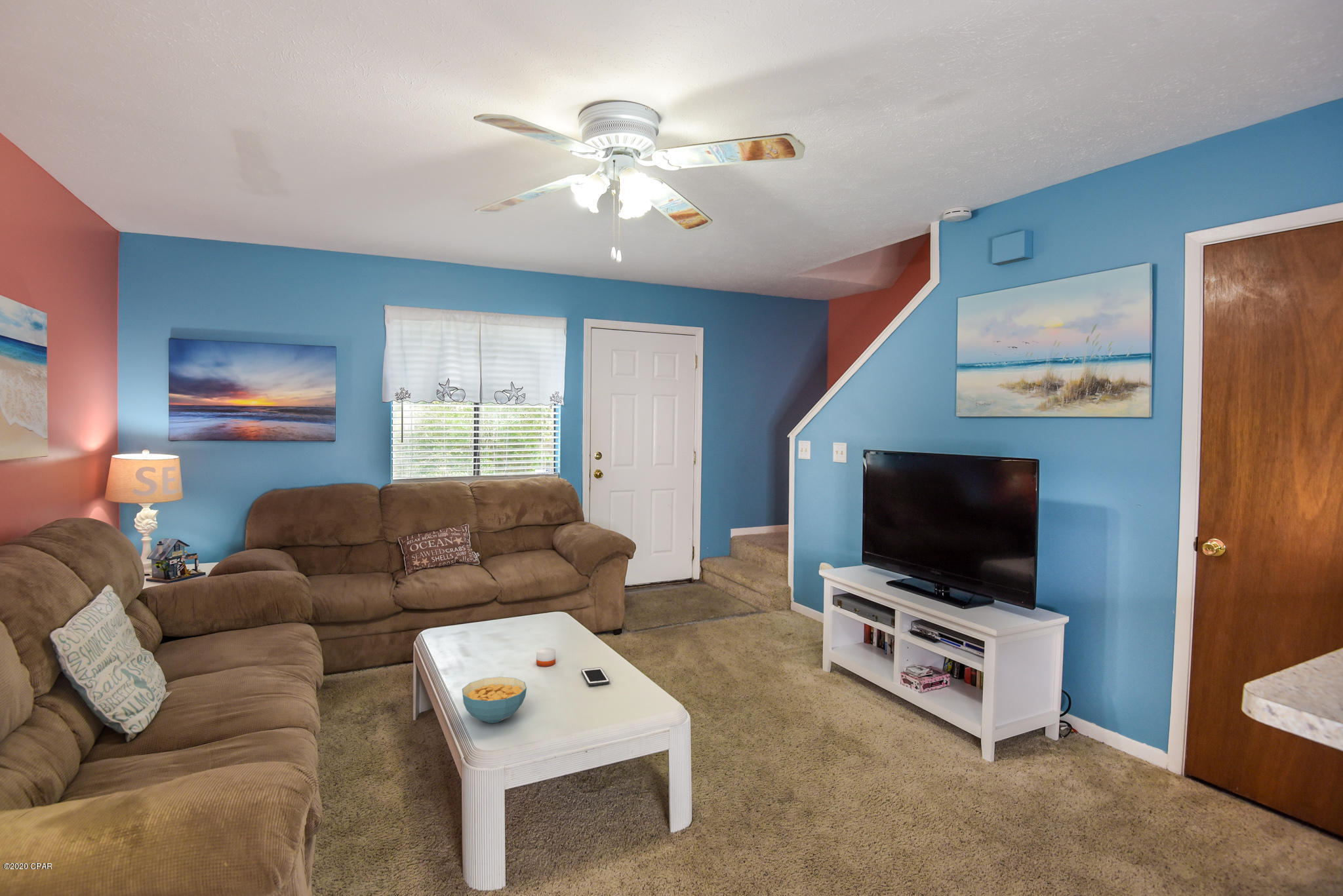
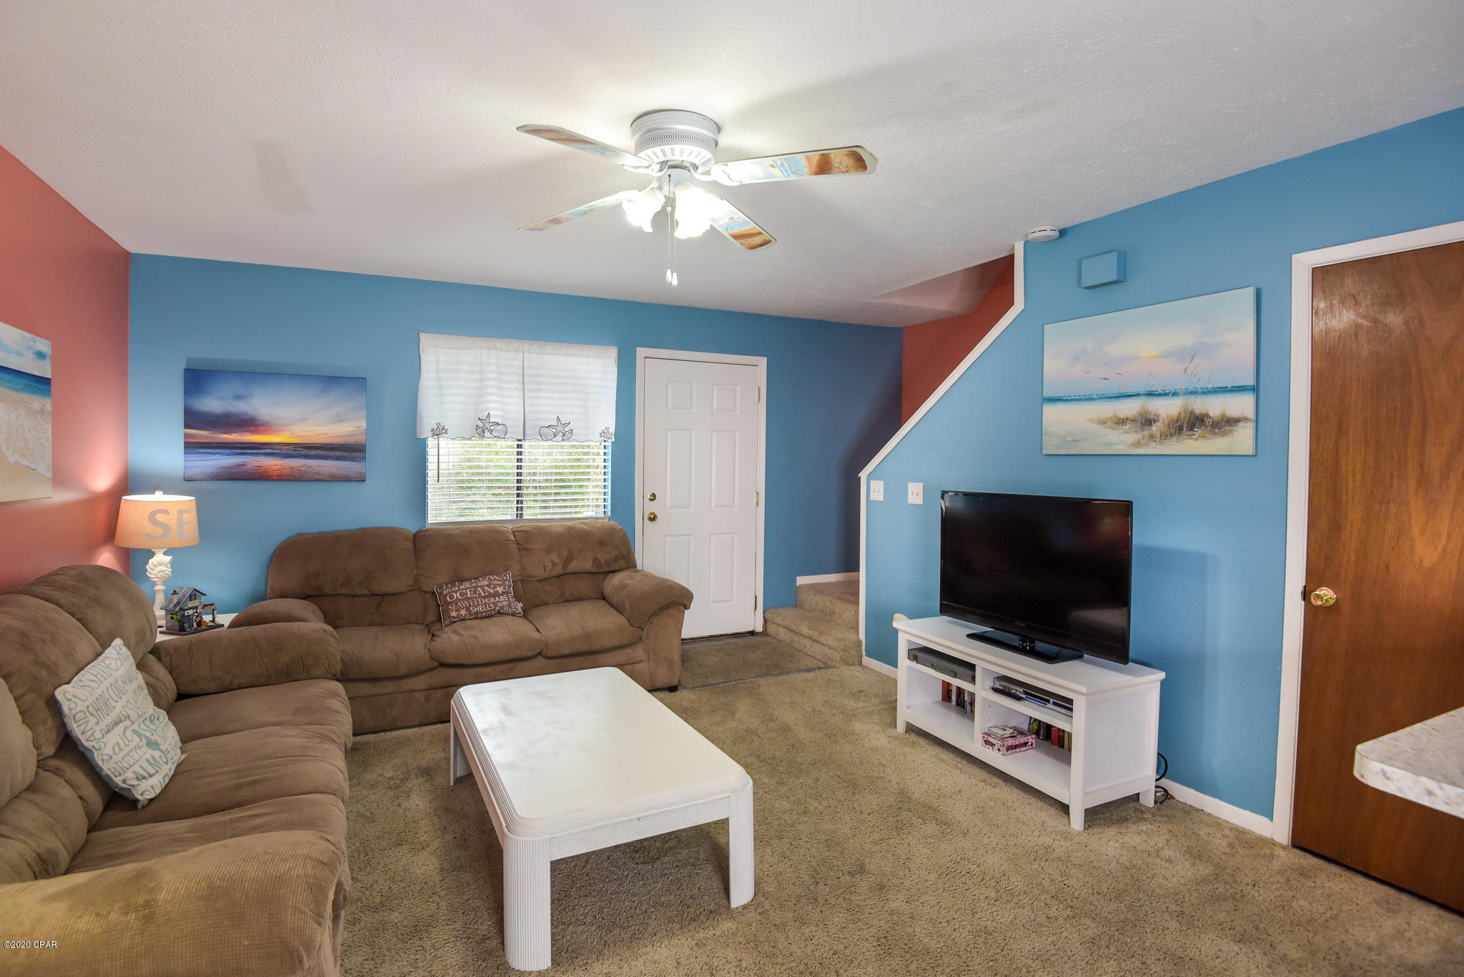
- cell phone [581,667,610,686]
- cereal bowl [462,676,527,724]
- candle [536,647,556,667]
